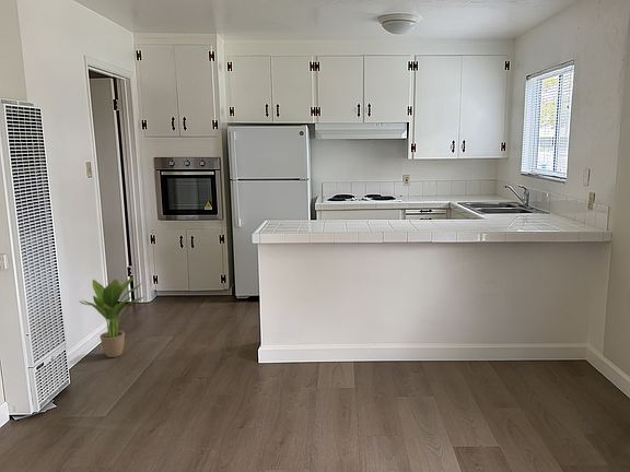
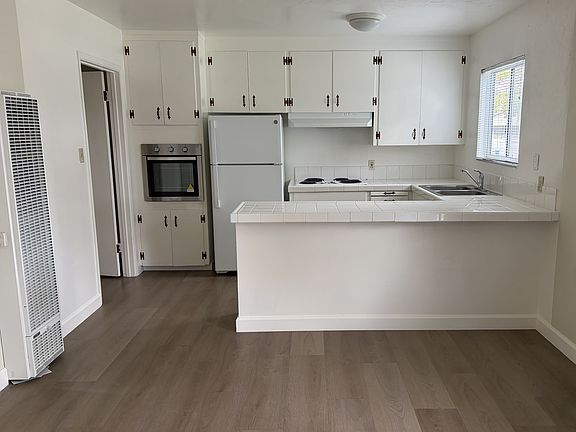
- potted plant [79,275,145,358]
